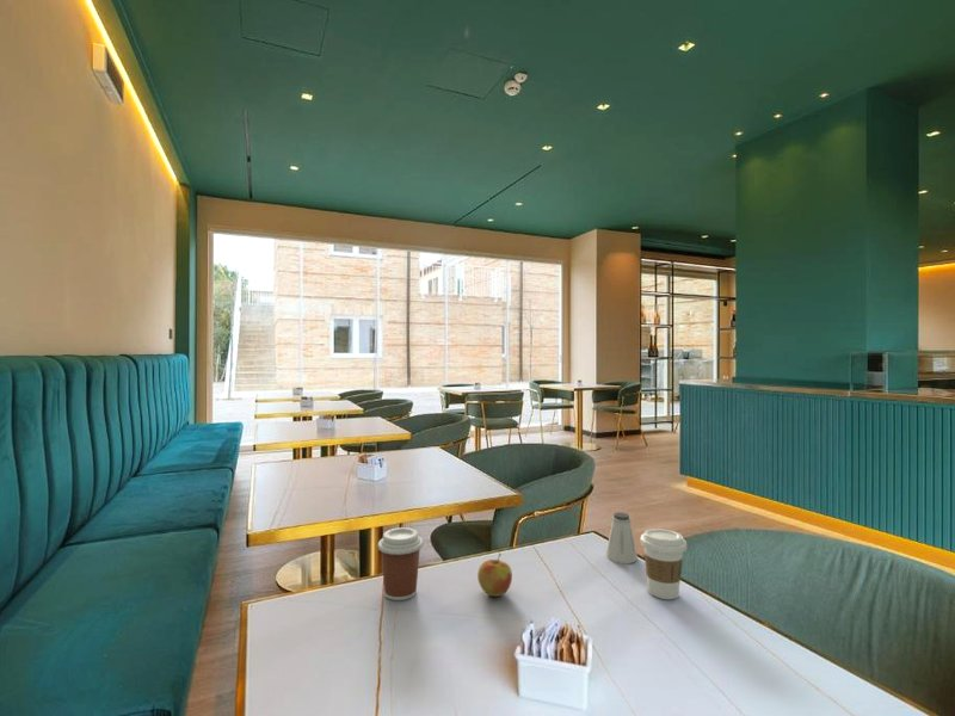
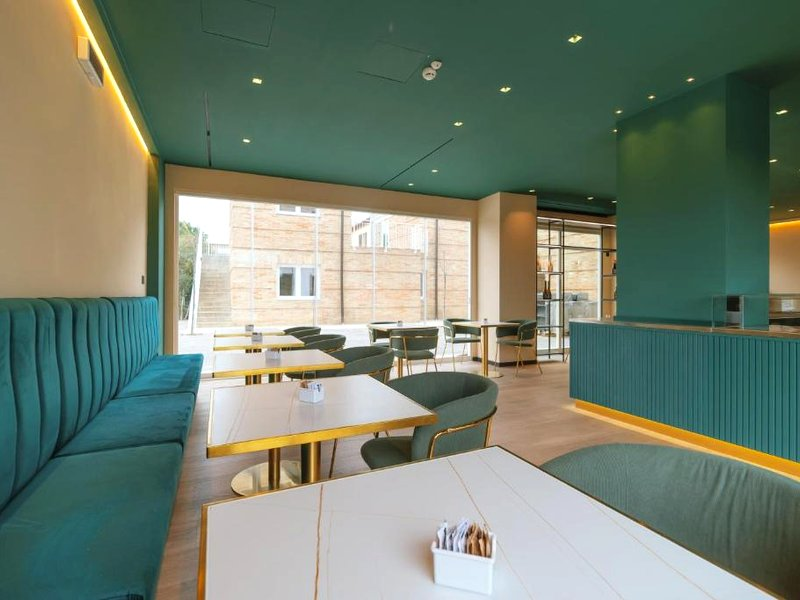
- coffee cup [640,527,688,600]
- saltshaker [604,511,639,564]
- coffee cup [377,526,425,601]
- apple [476,553,513,598]
